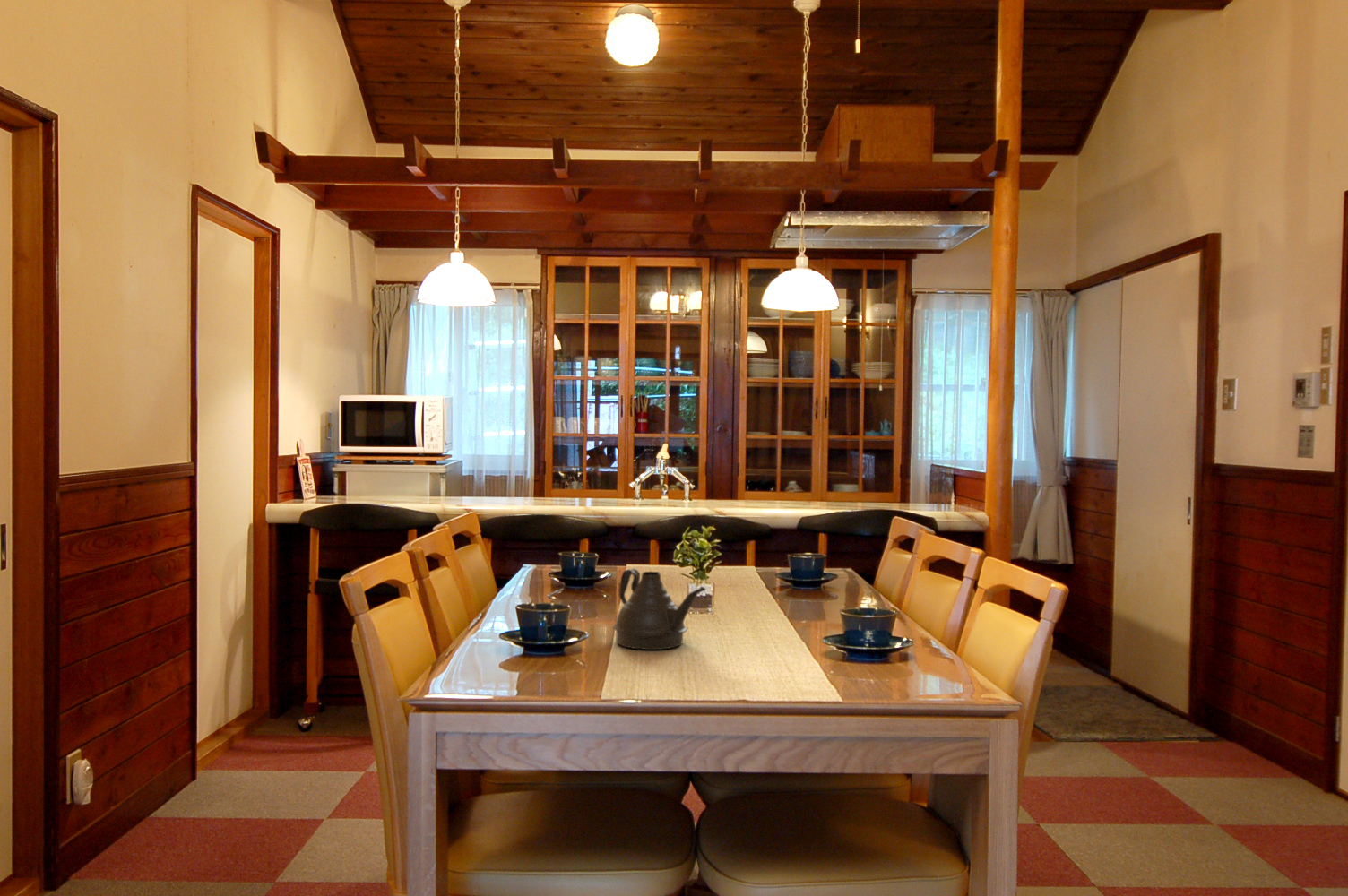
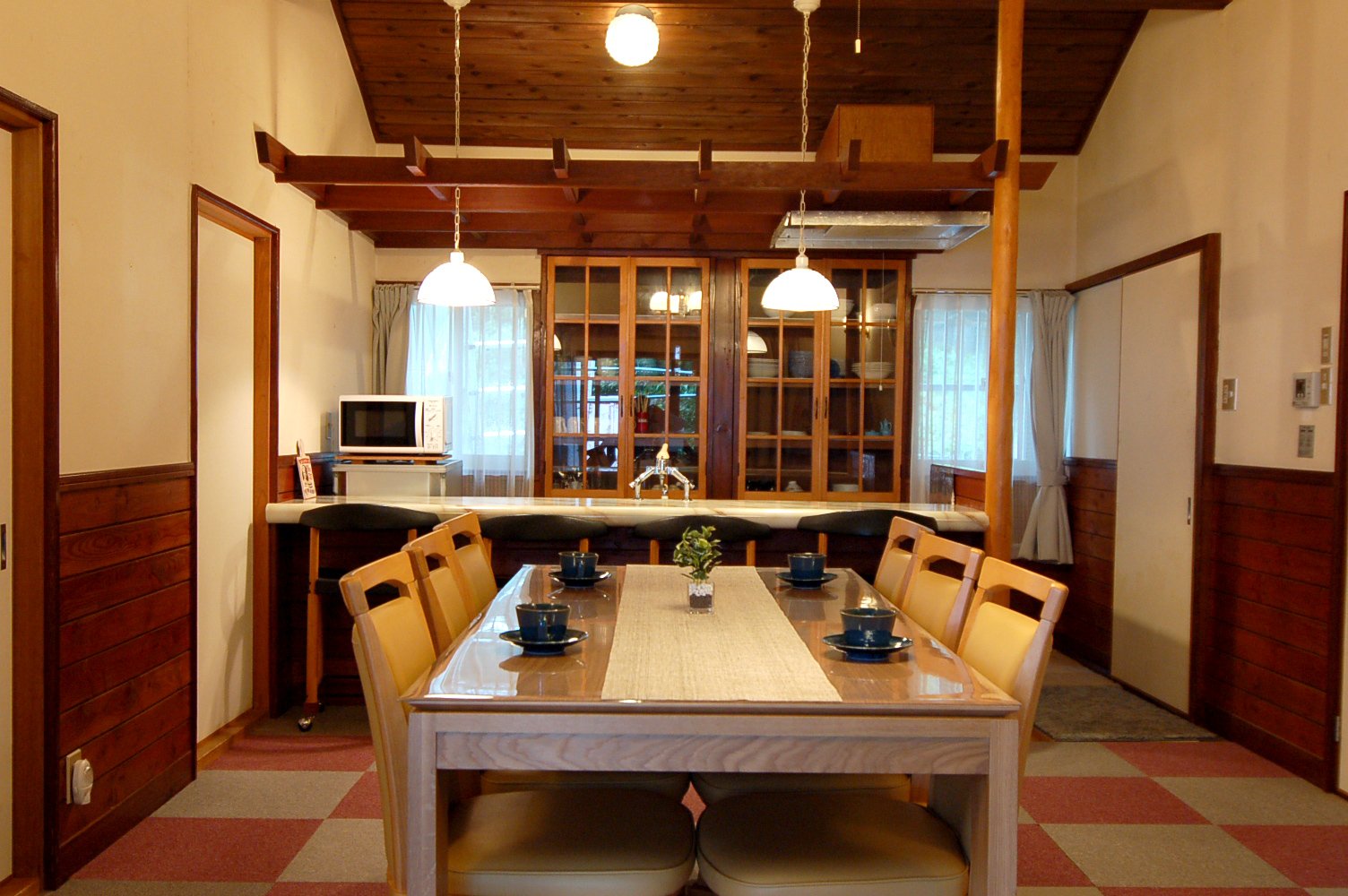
- teapot [612,568,707,650]
